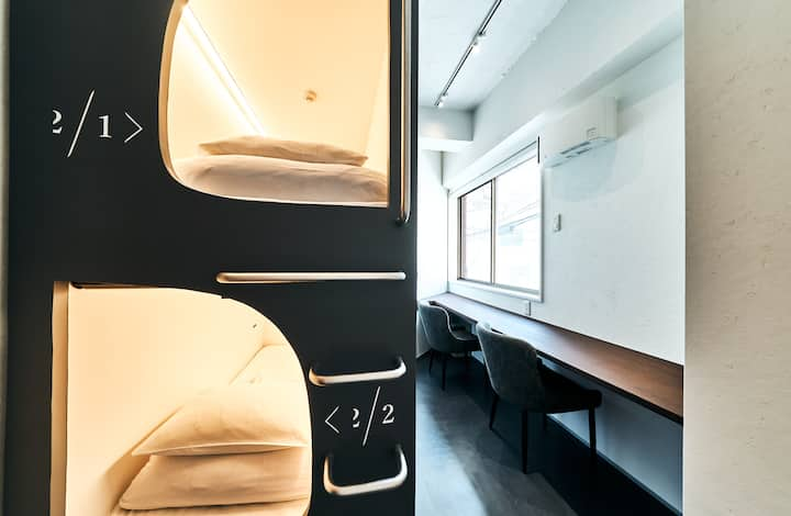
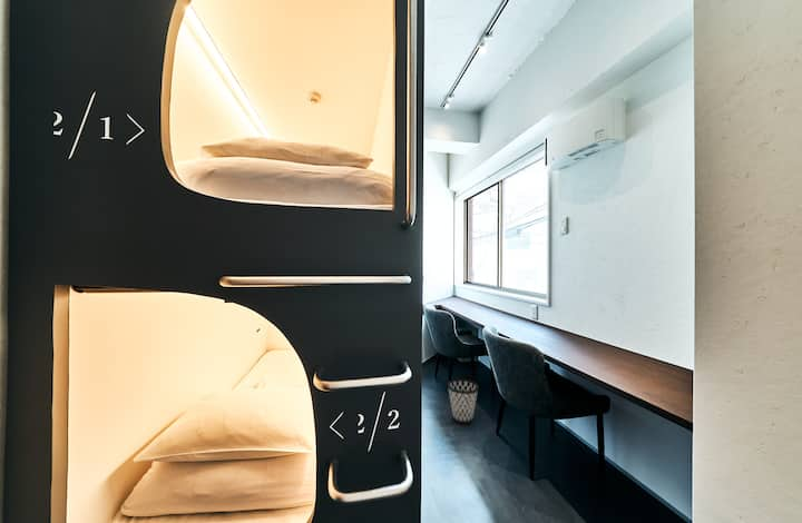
+ wastebasket [447,377,480,425]
